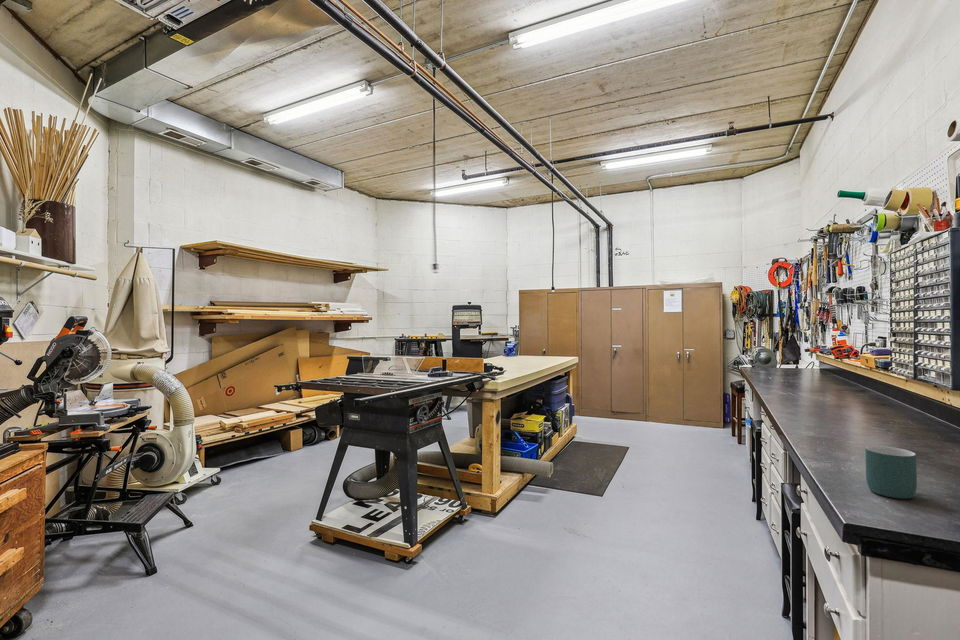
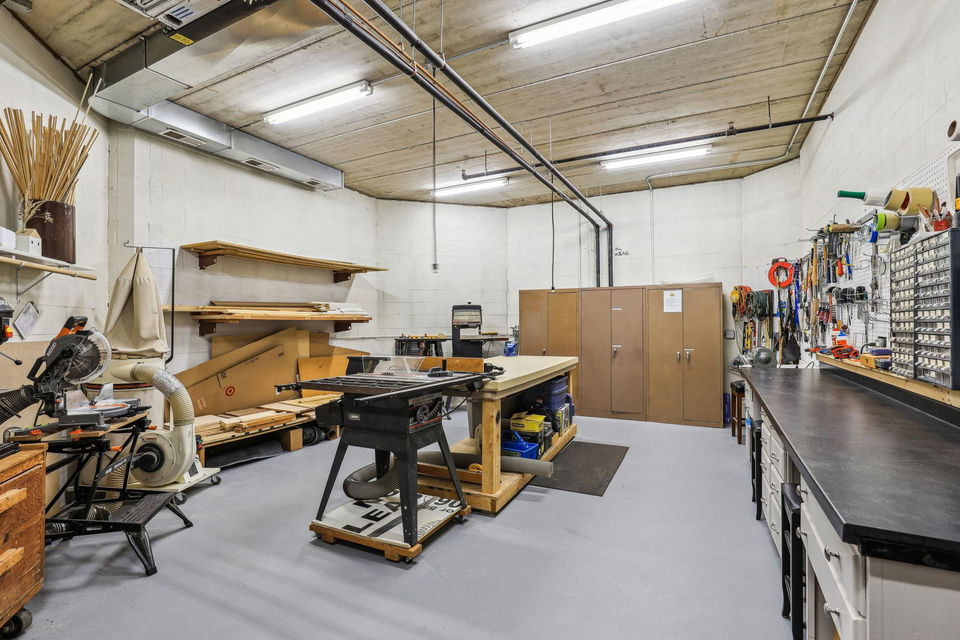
- mug [864,445,918,500]
